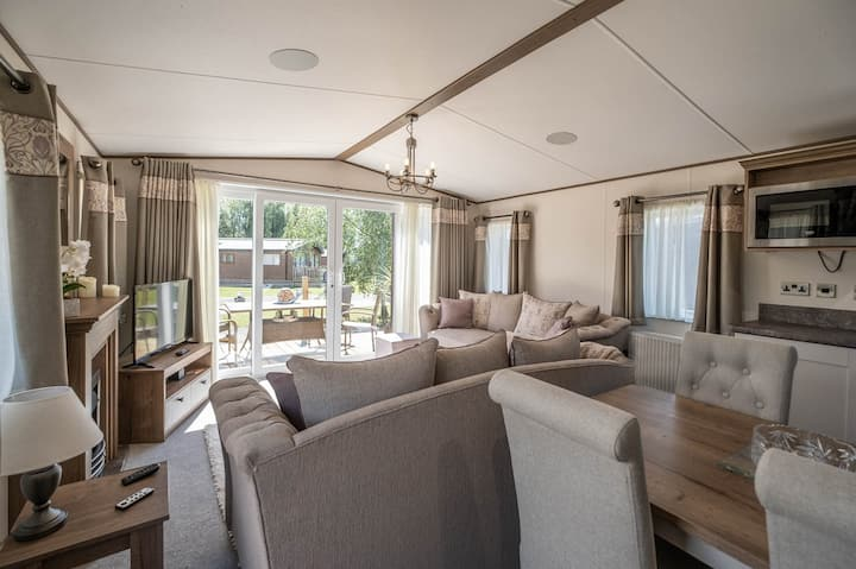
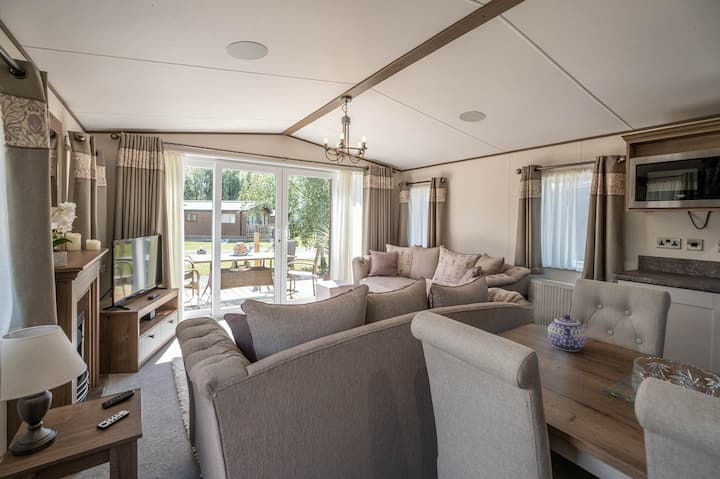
+ teapot [547,314,588,352]
